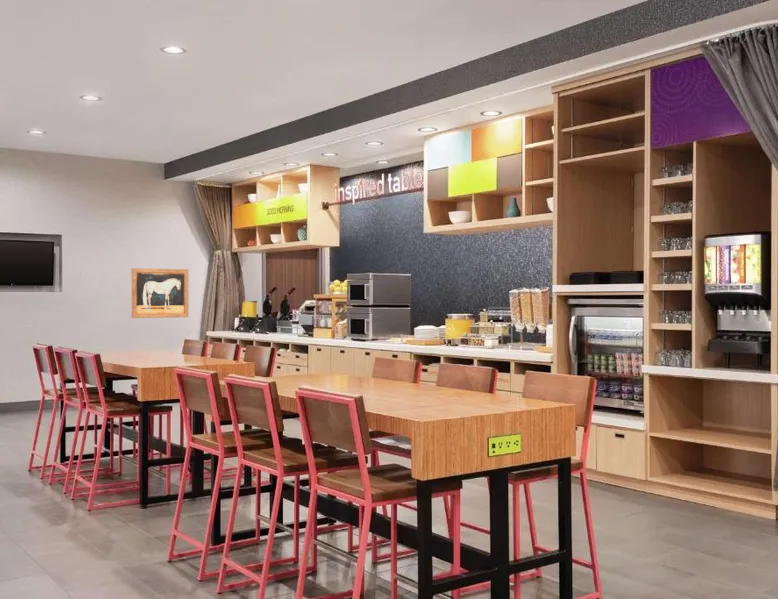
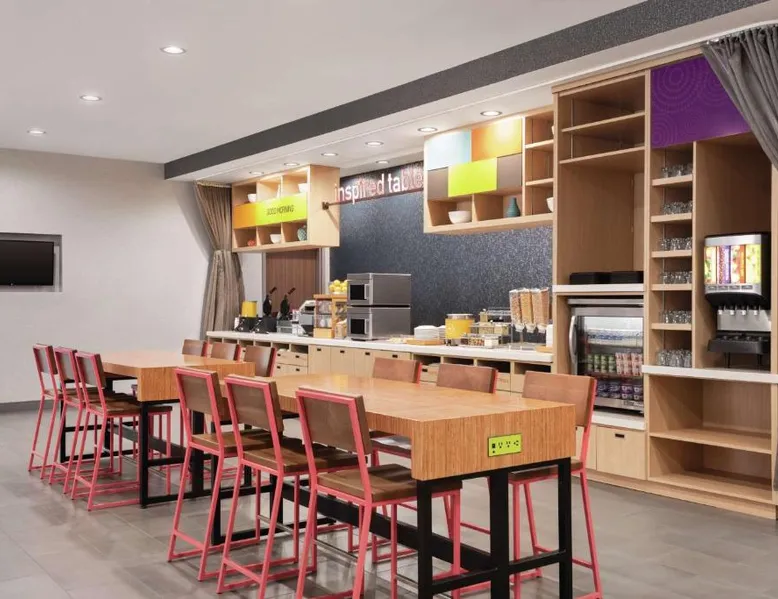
- wall art [131,267,189,319]
